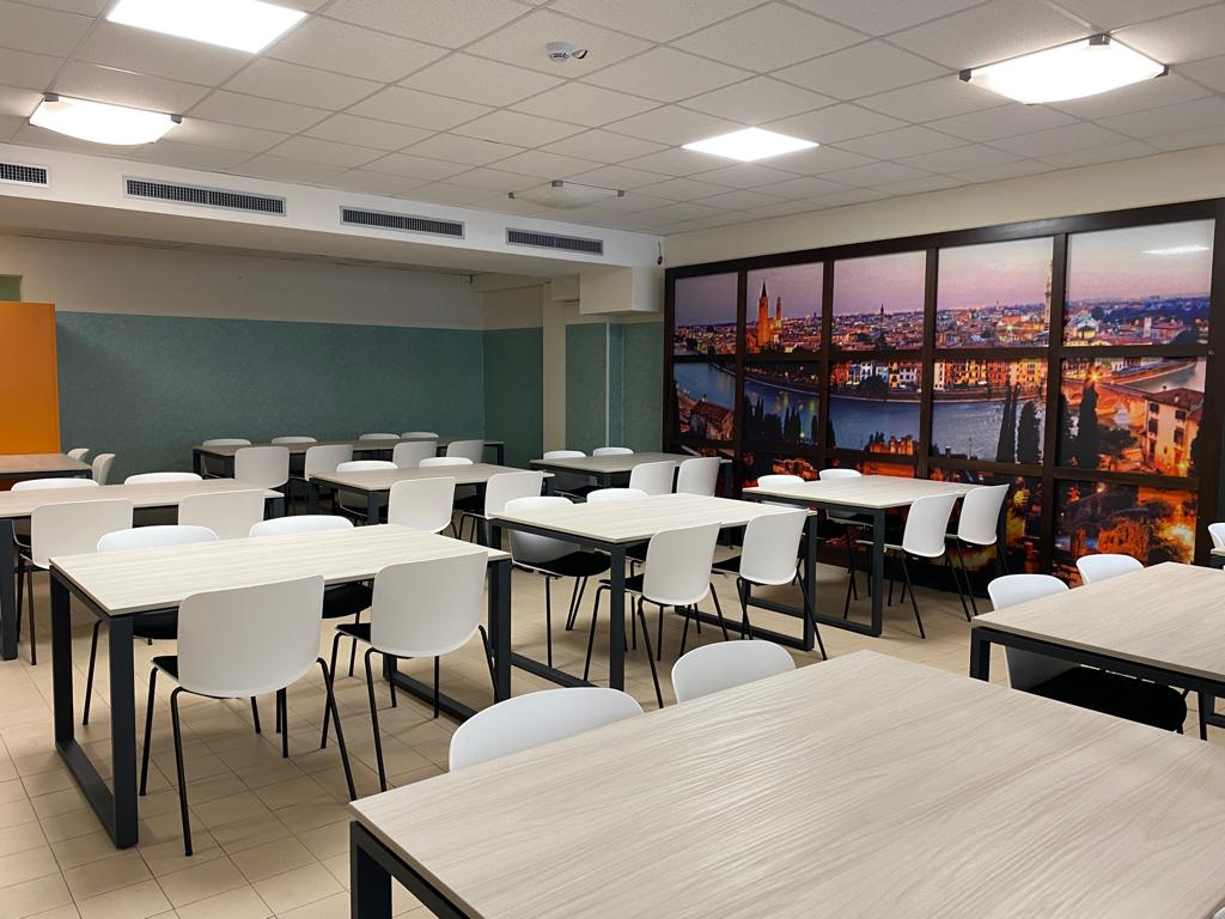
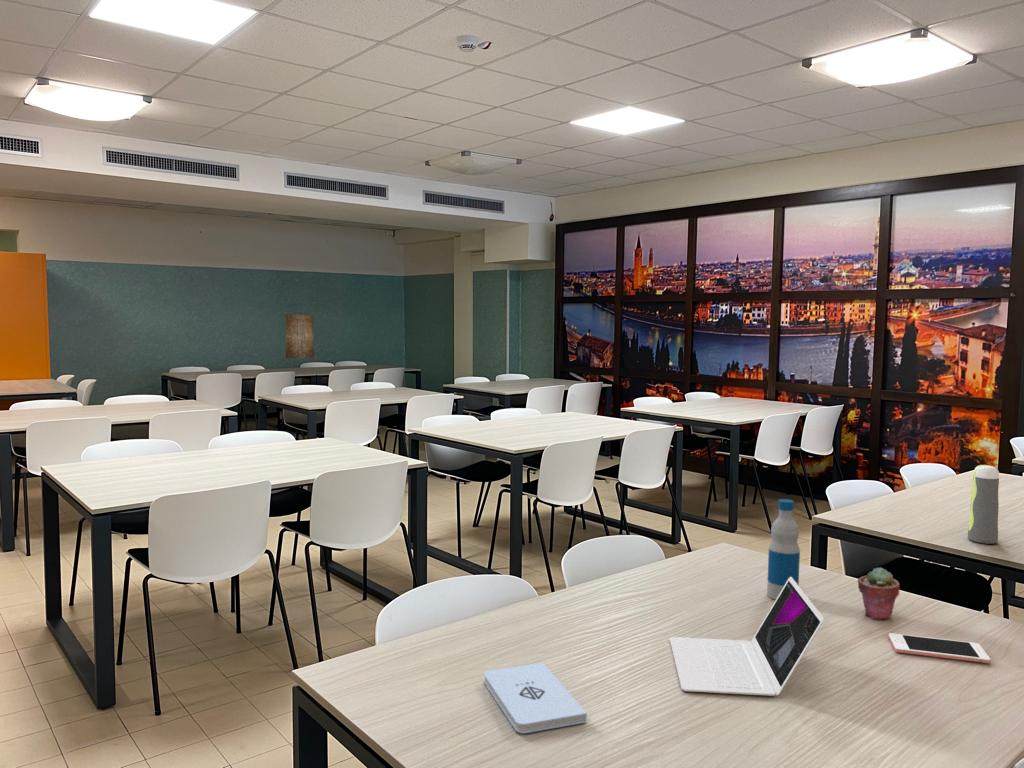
+ wall art [285,313,315,359]
+ cell phone [888,632,991,664]
+ bottle [766,498,801,601]
+ laptop [669,577,825,697]
+ notepad [483,662,588,734]
+ water bottle [967,464,1000,545]
+ potted succulent [857,566,901,621]
